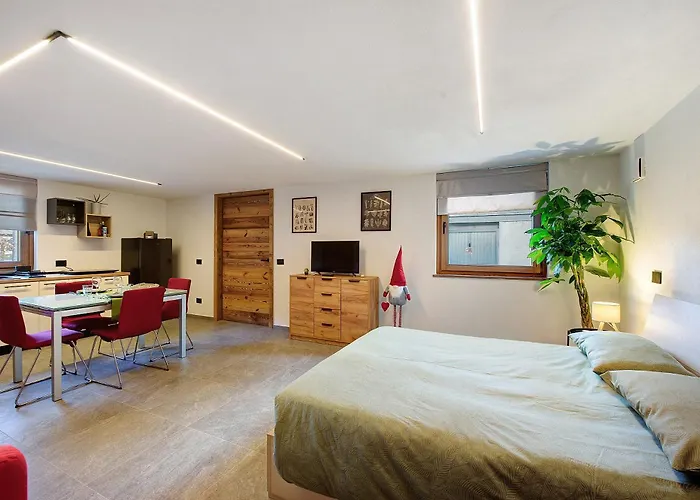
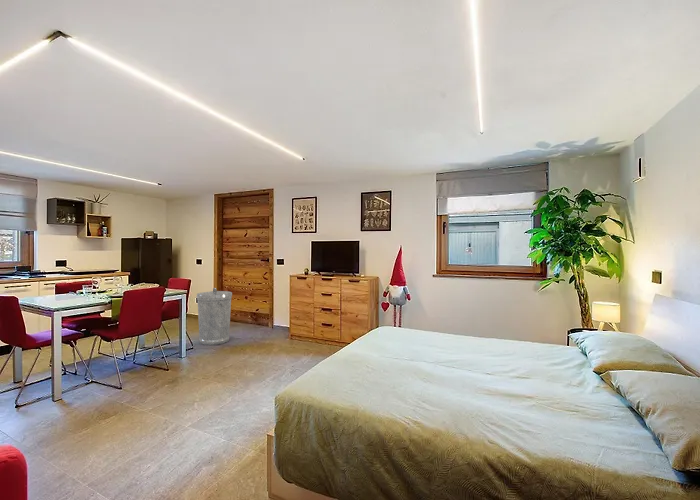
+ trash can [196,287,233,346]
